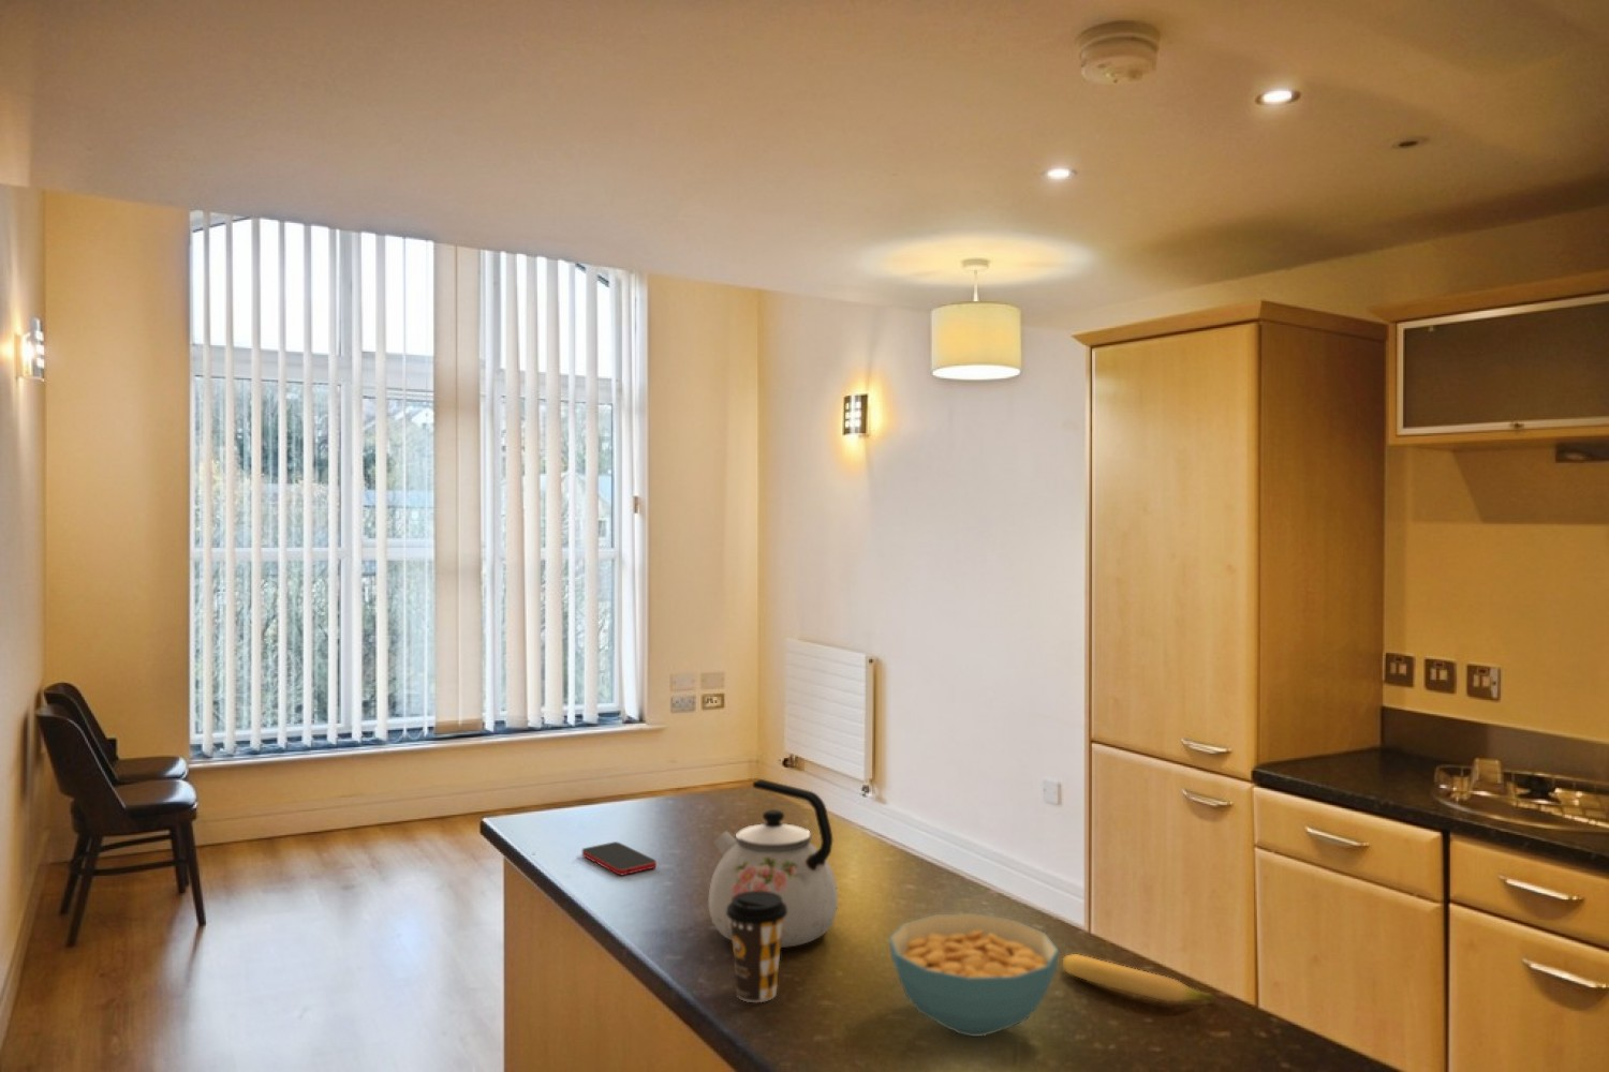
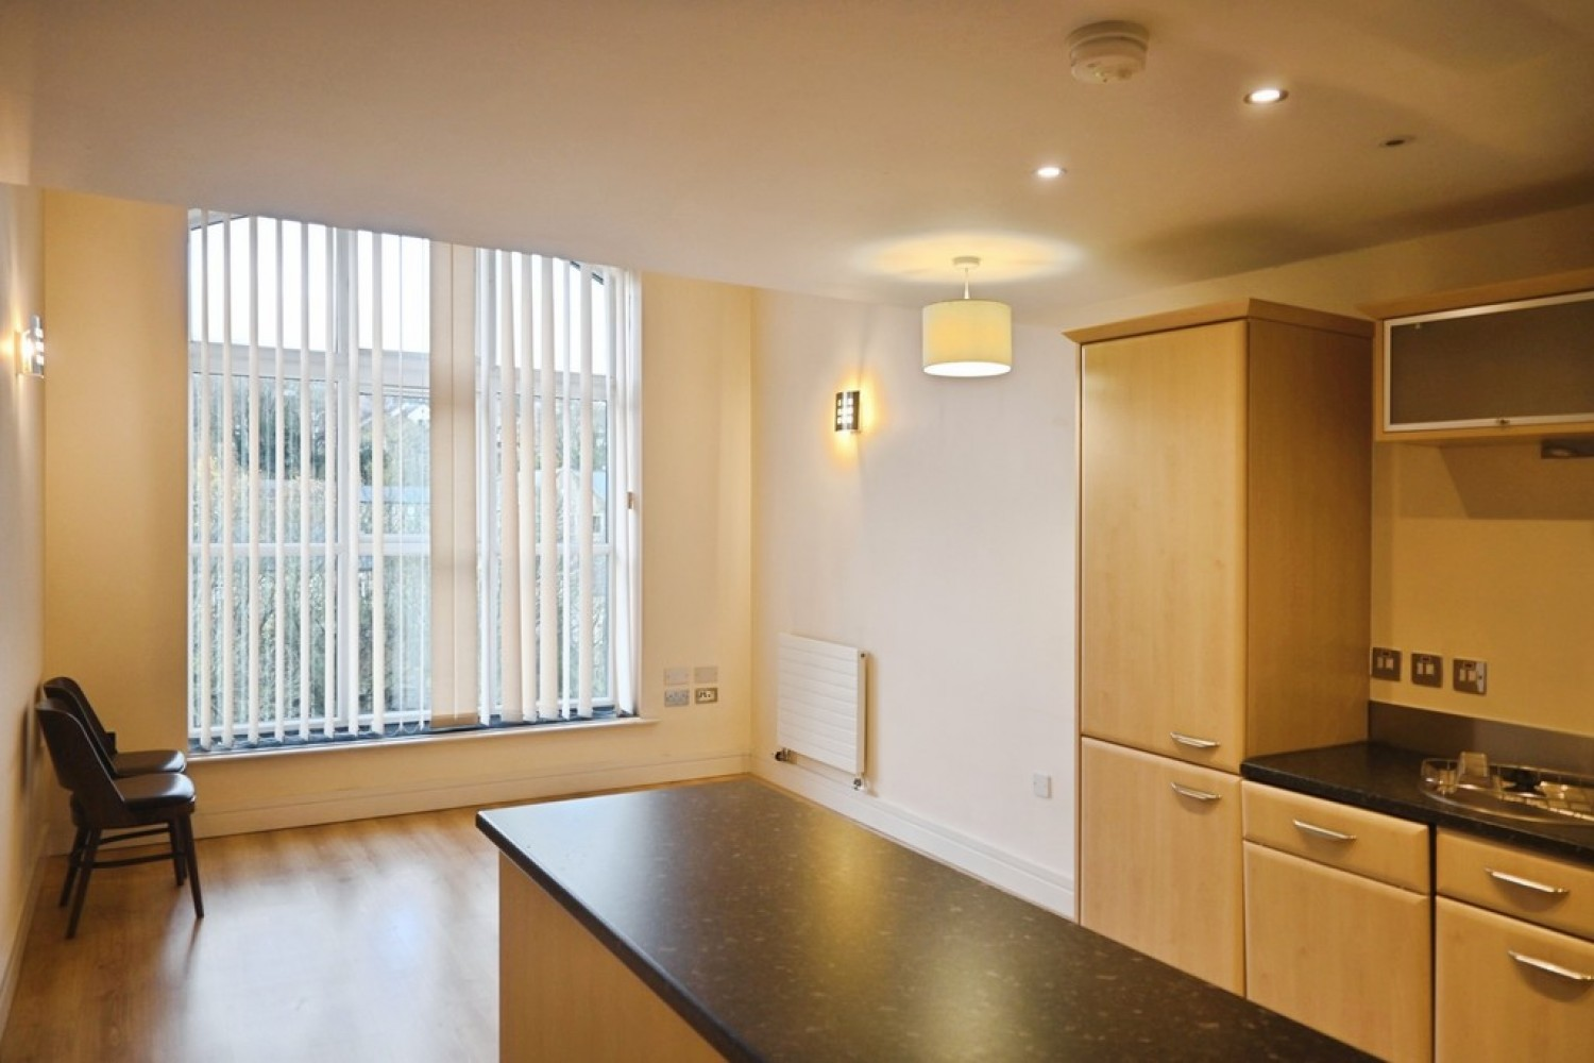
- coffee cup [727,891,788,1004]
- kettle [706,778,839,949]
- banana [1062,954,1216,1004]
- smartphone [581,840,657,876]
- cereal bowl [888,912,1059,1037]
